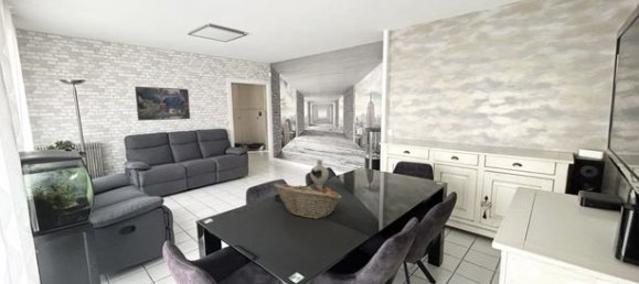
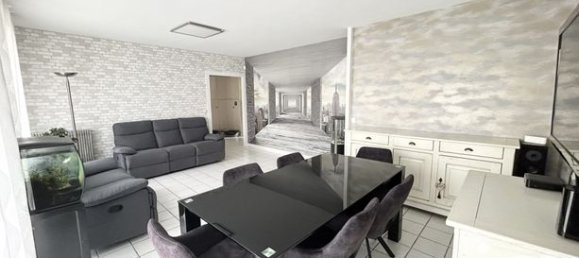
- fruit basket [273,182,342,220]
- decorative vase [309,159,330,189]
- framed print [134,86,191,121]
